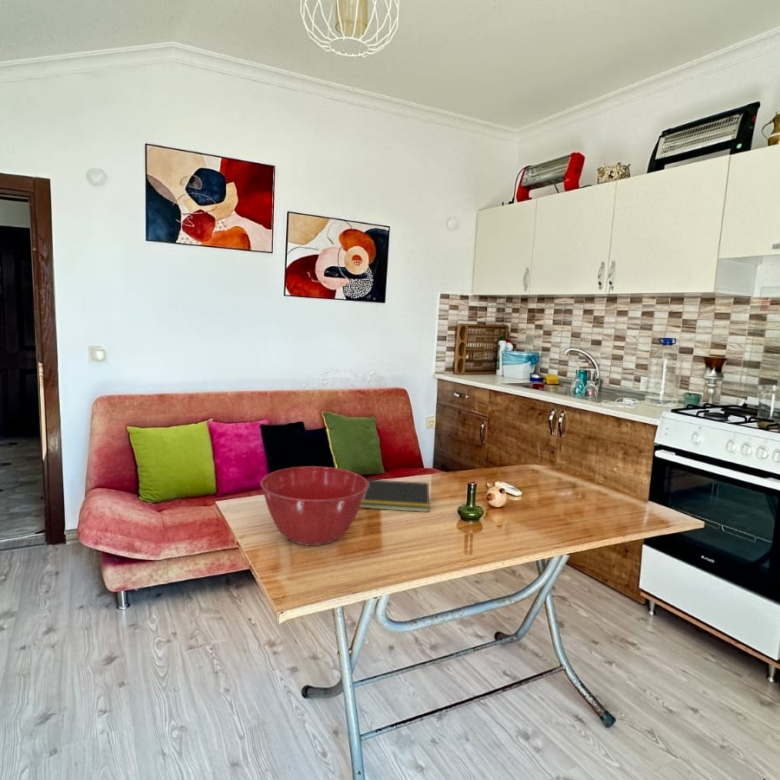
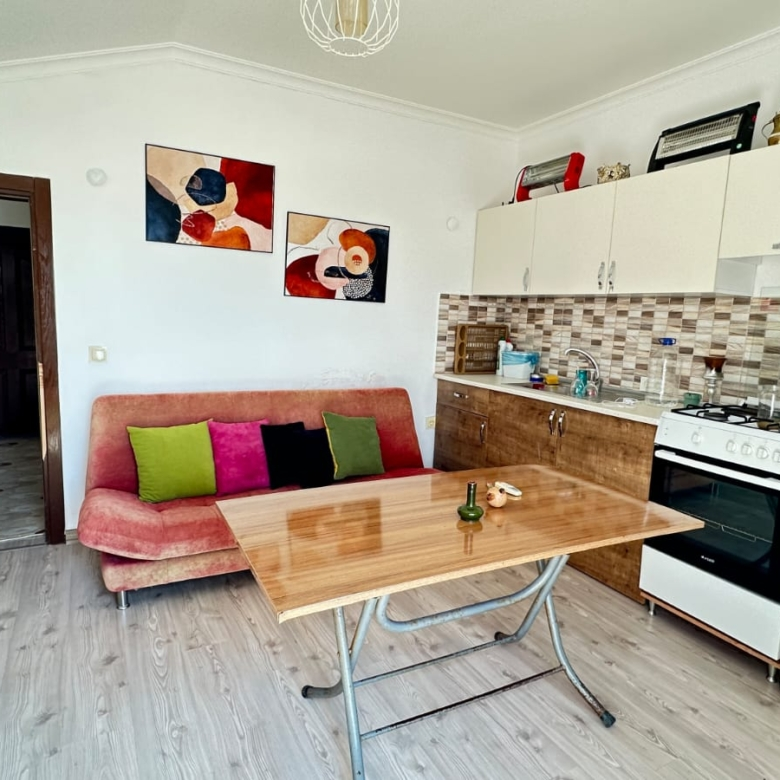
- mixing bowl [260,465,368,547]
- notepad [359,478,430,513]
